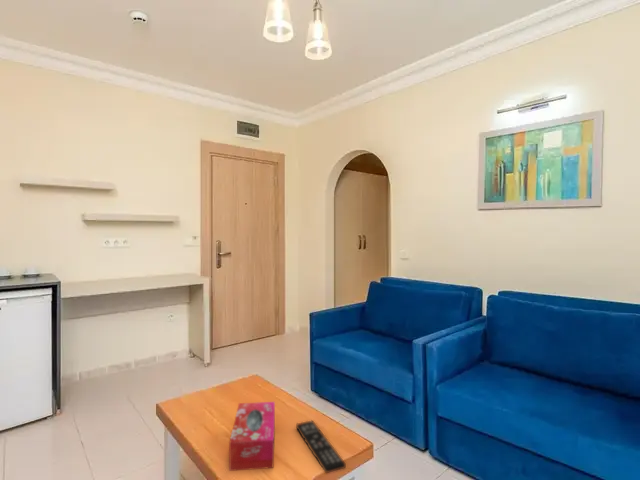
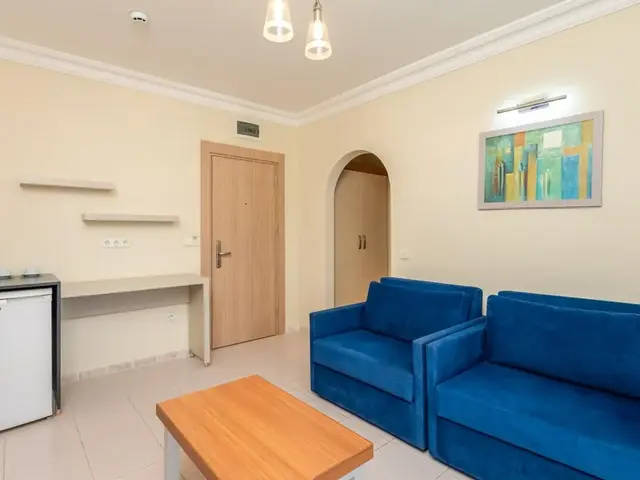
- remote control [295,419,347,474]
- tissue box [228,401,276,472]
